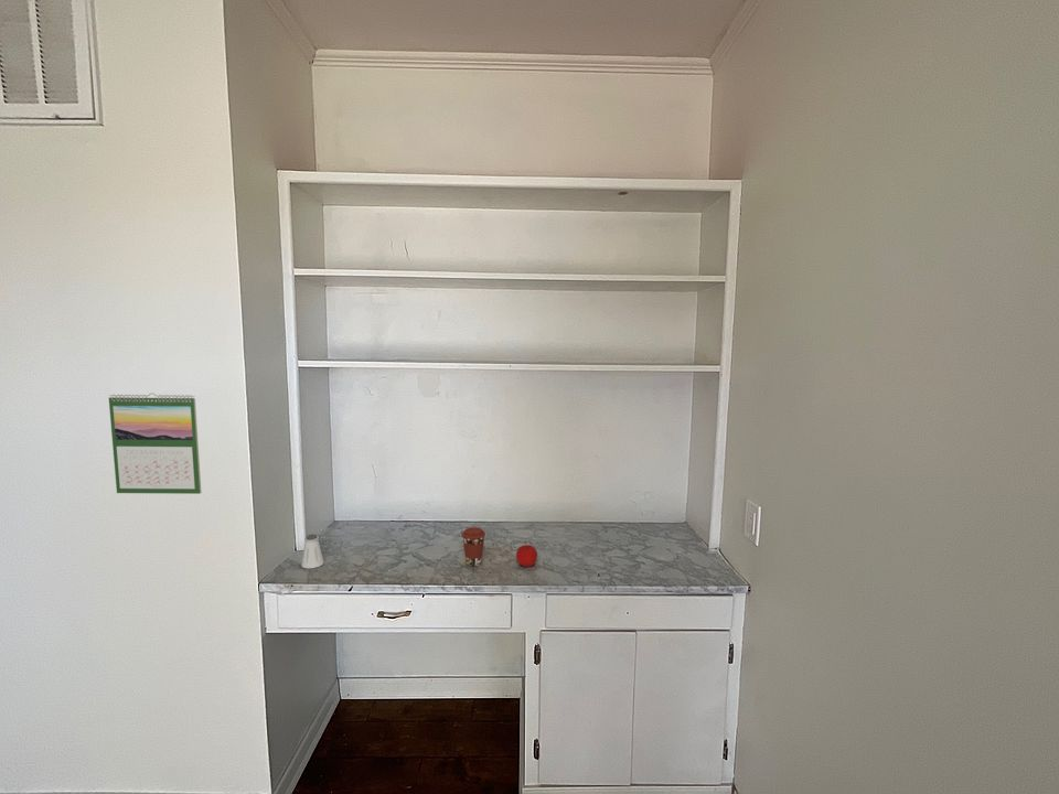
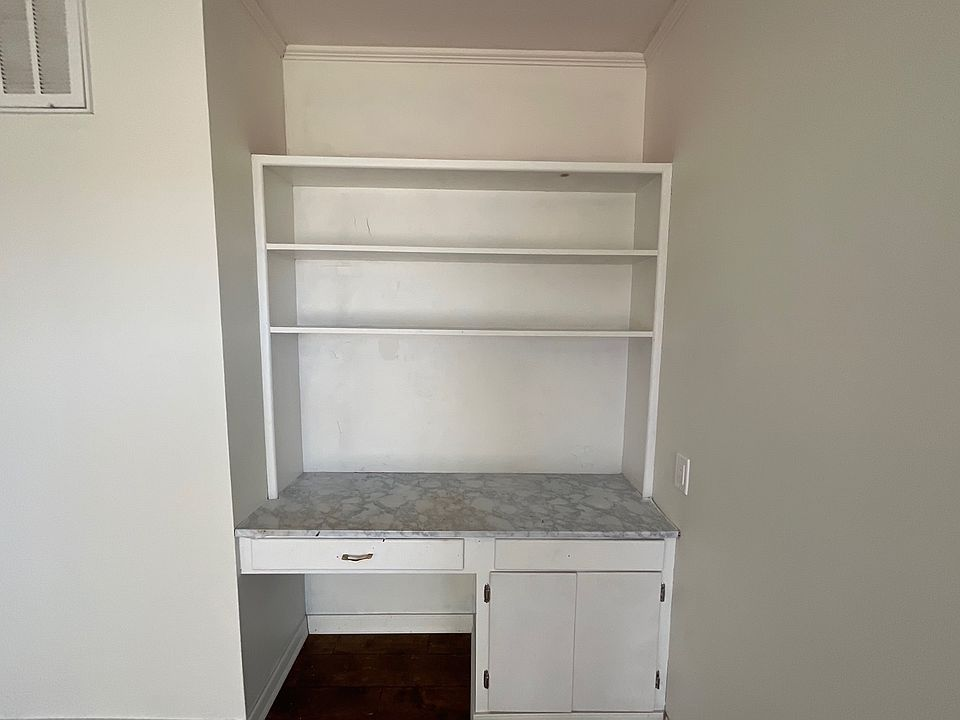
- saltshaker [300,533,325,569]
- coffee cup [461,526,486,568]
- apple [515,541,538,568]
- calendar [108,393,202,495]
